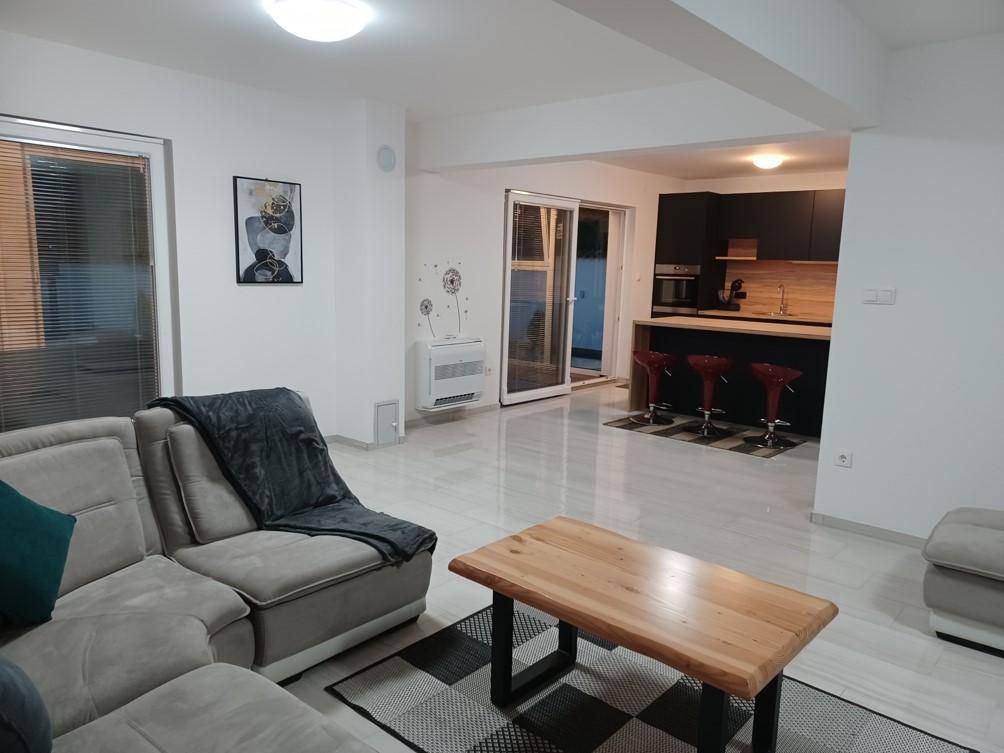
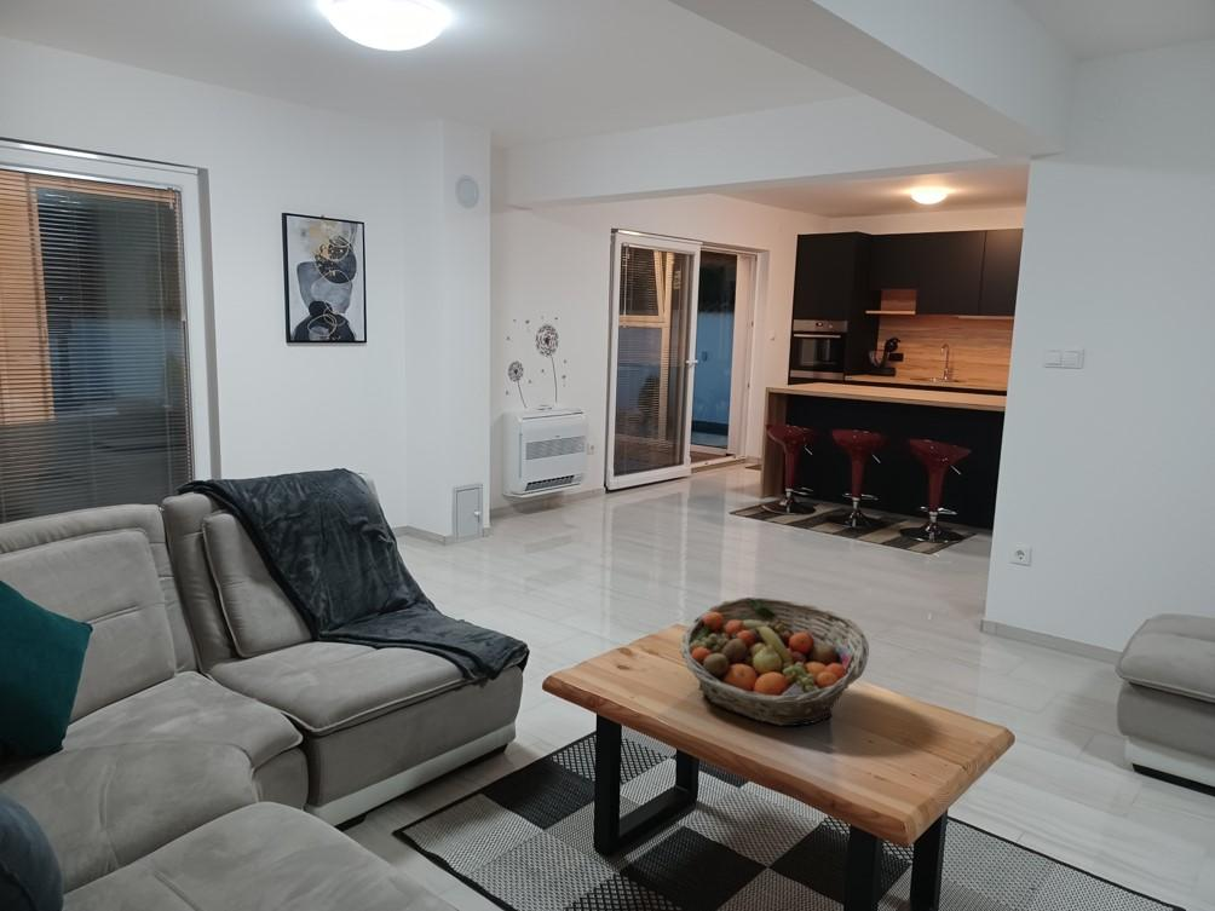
+ fruit basket [679,596,870,727]
